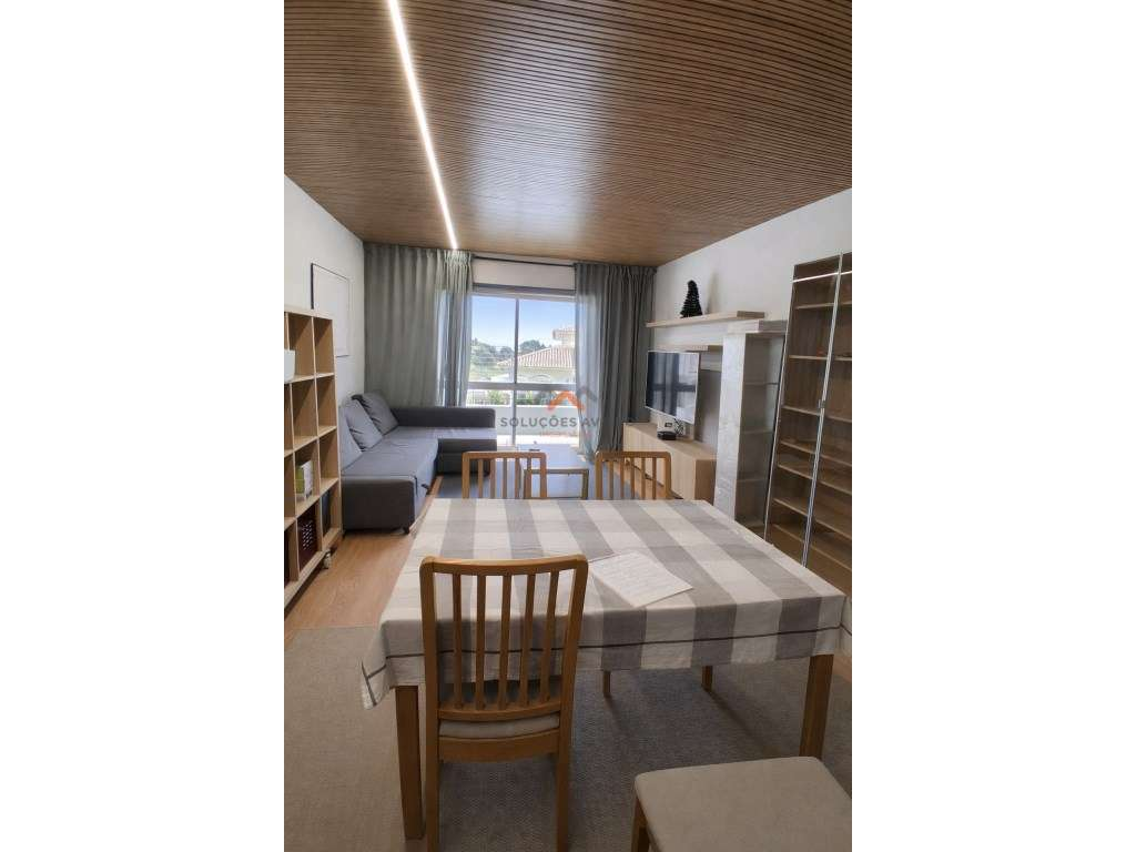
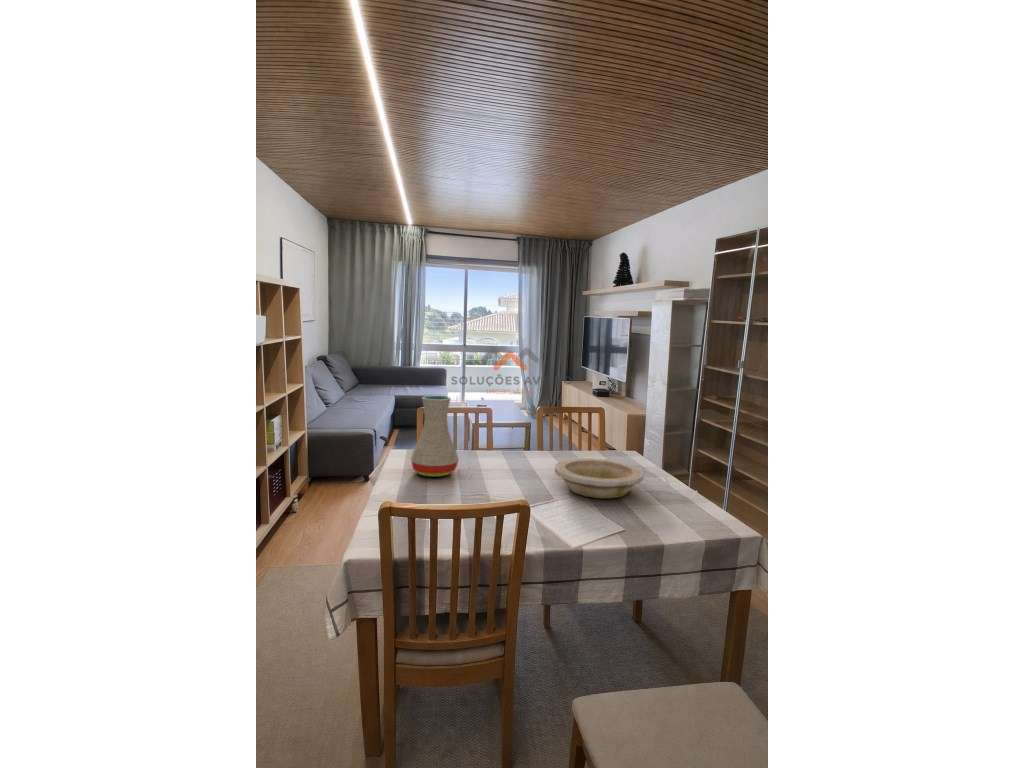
+ bowl [554,457,645,499]
+ vase [410,395,460,477]
